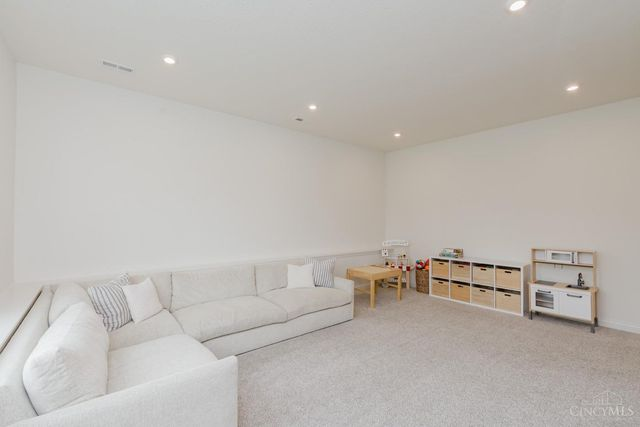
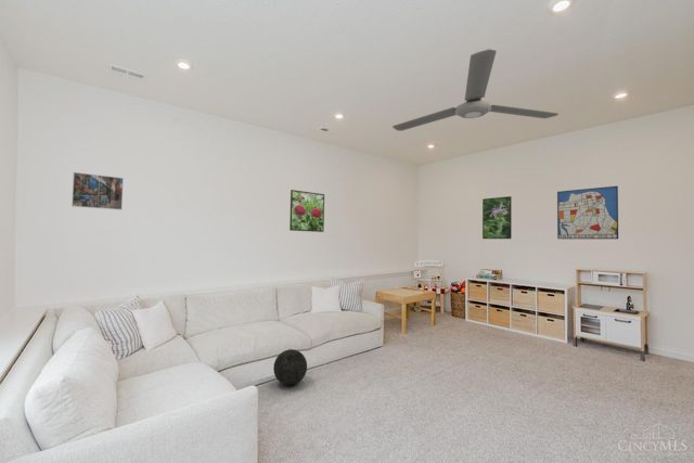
+ ball [272,348,308,386]
+ wall art [556,185,619,240]
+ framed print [70,171,125,210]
+ ceiling fan [391,48,560,132]
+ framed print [481,195,513,240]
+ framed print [288,189,325,233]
